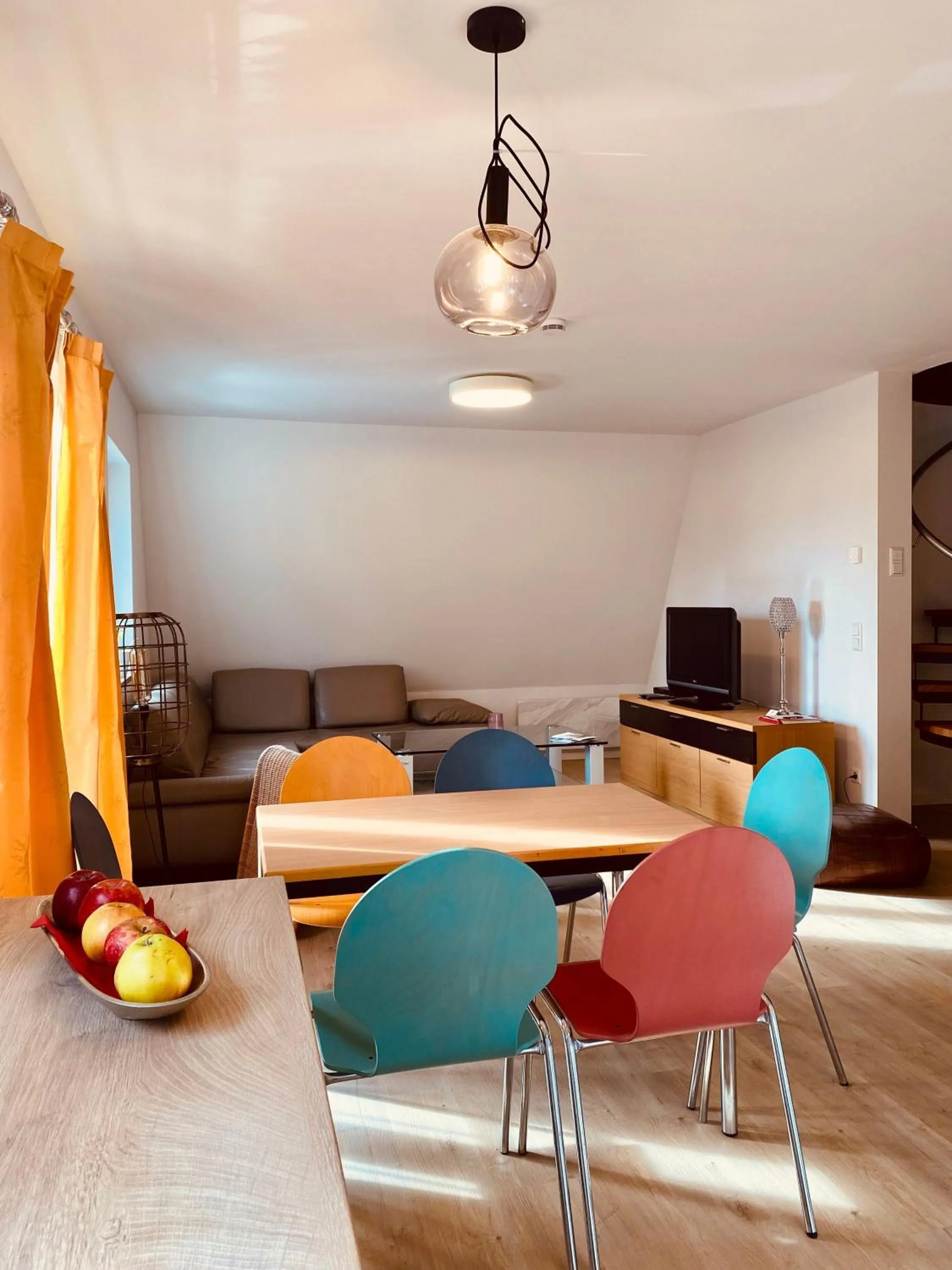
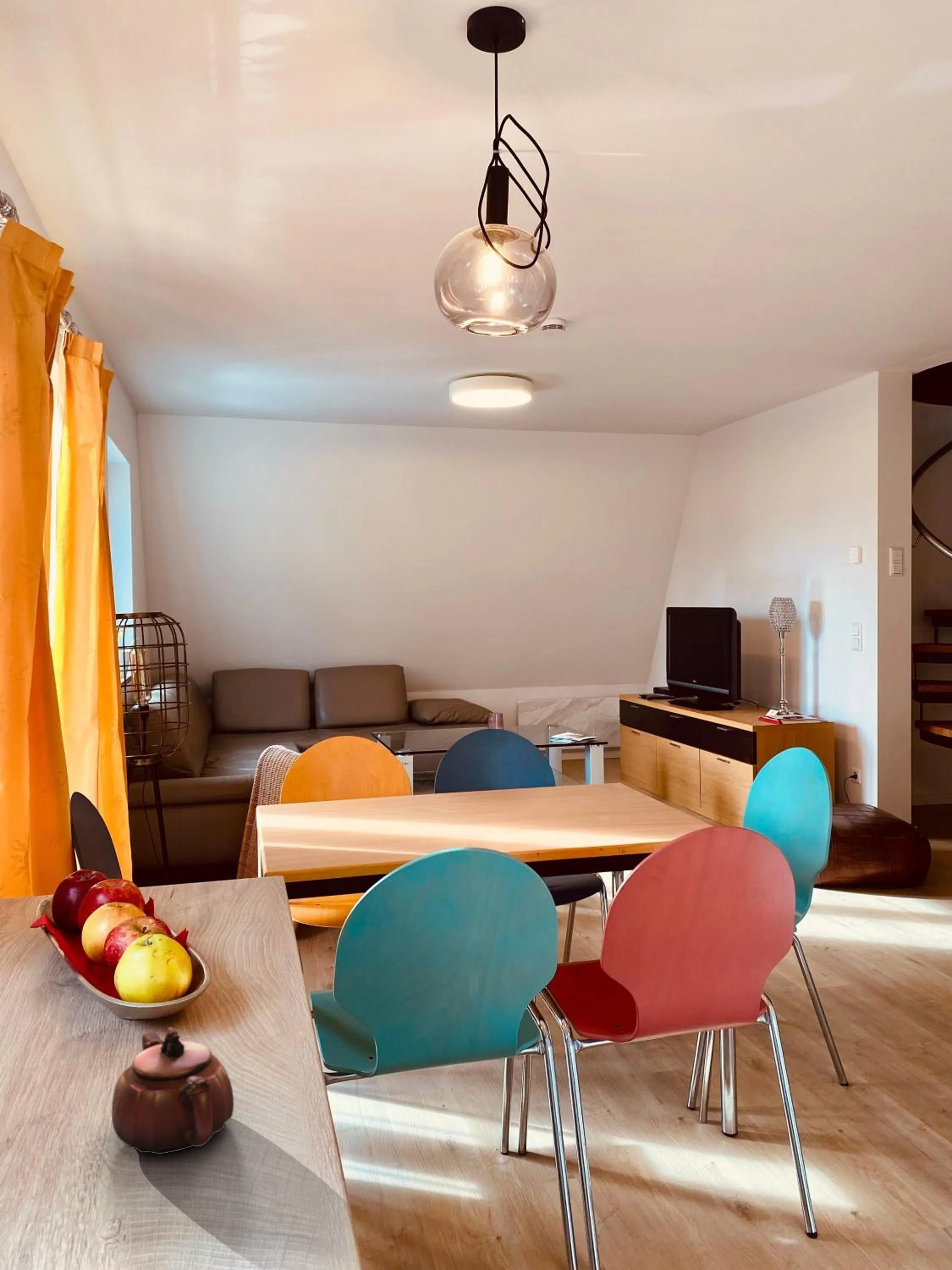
+ teapot [111,1027,234,1155]
